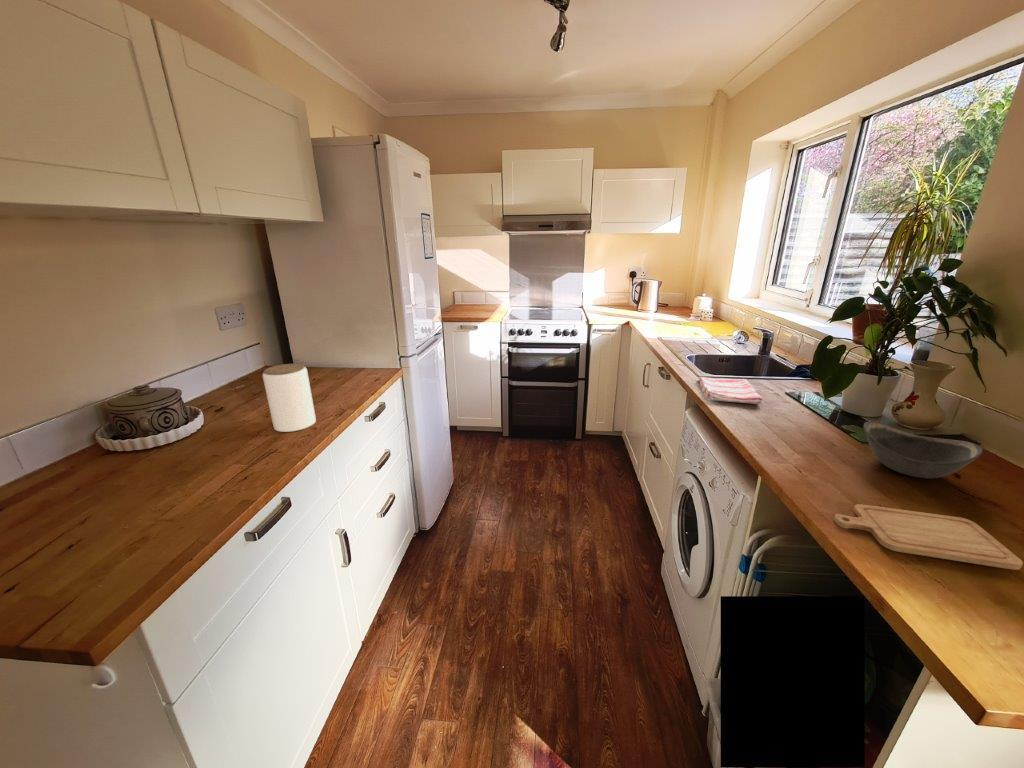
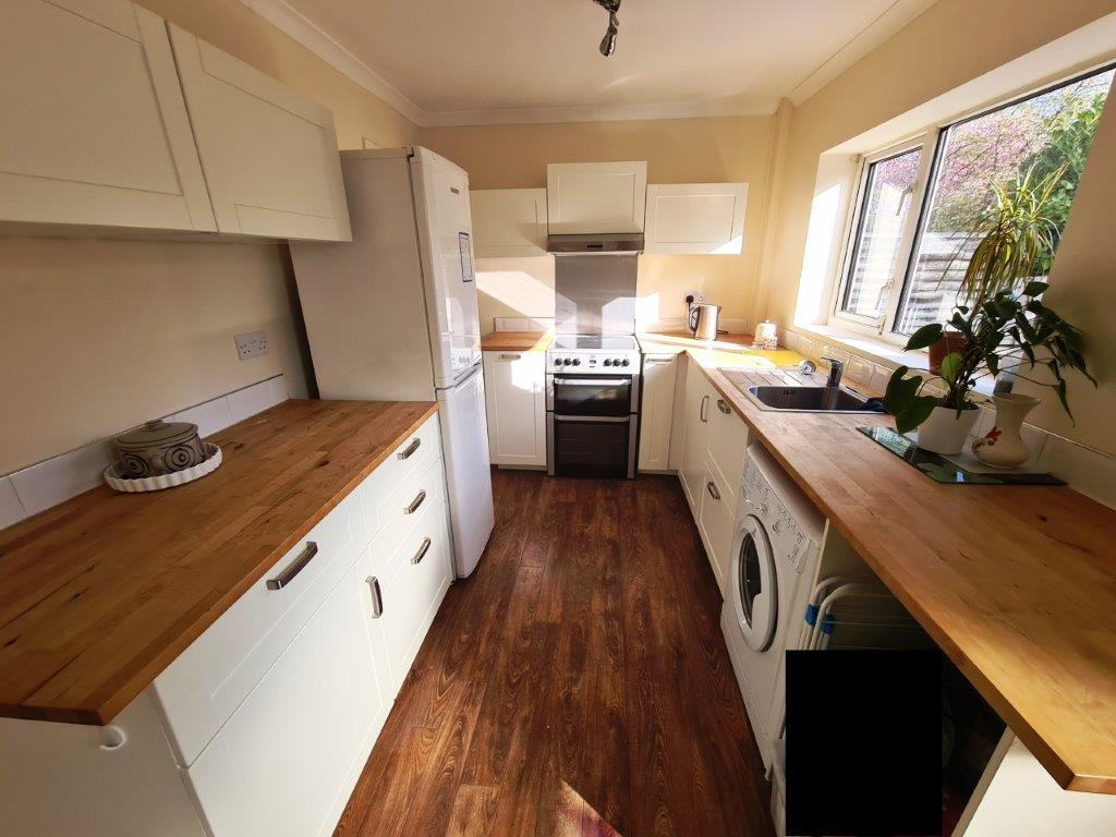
- dish towel [698,376,764,405]
- bowl [863,421,983,479]
- jar [262,363,317,433]
- chopping board [833,503,1024,571]
